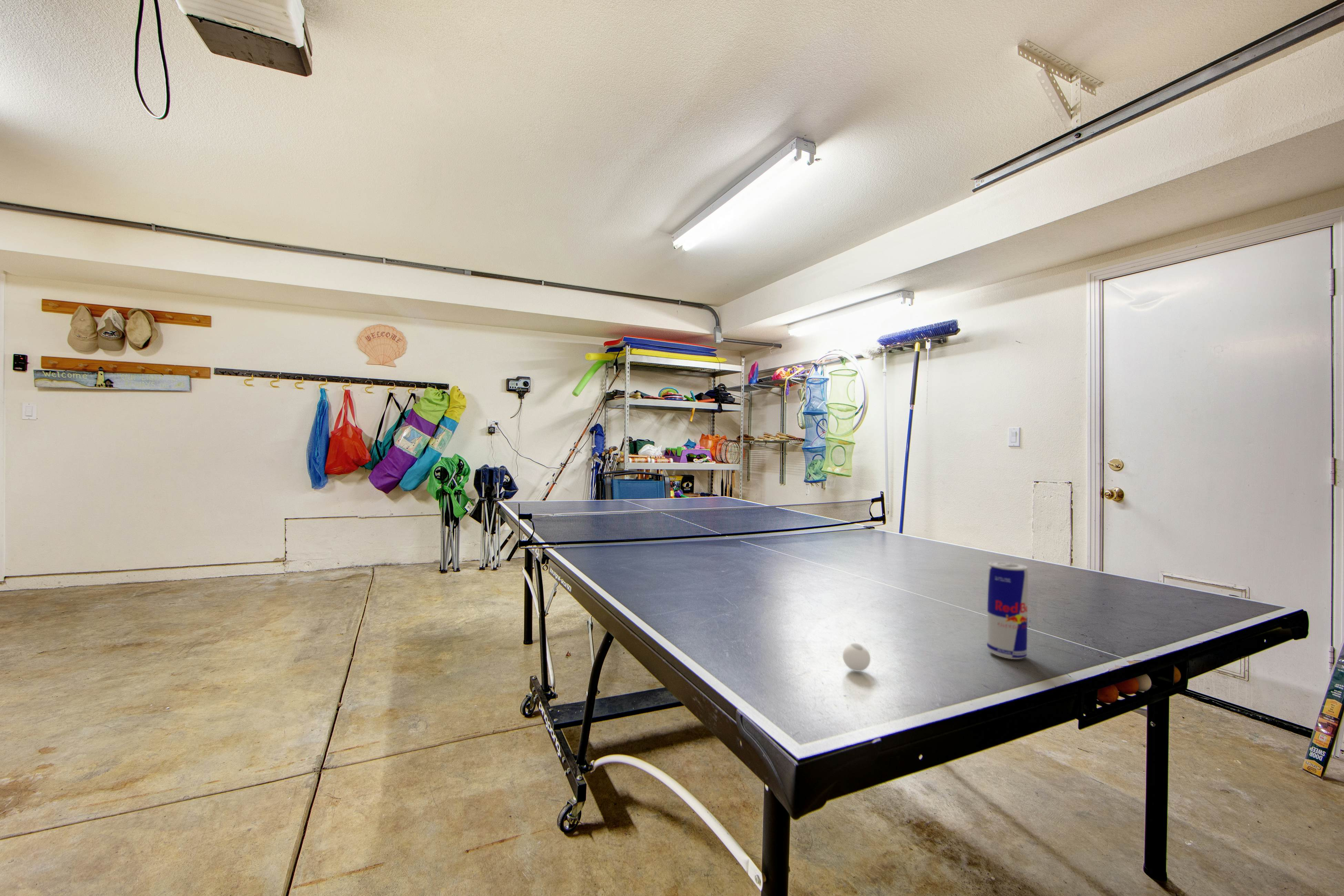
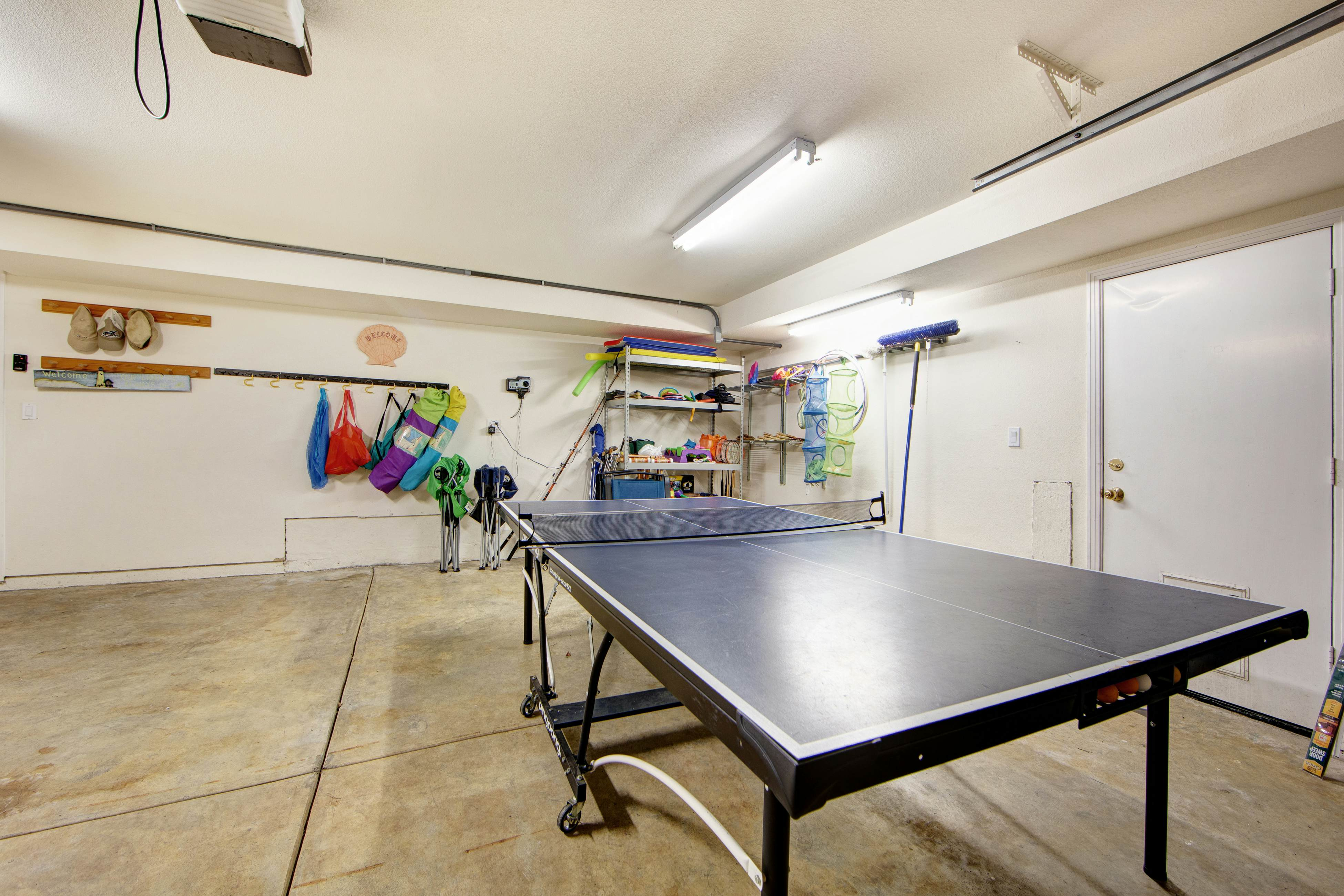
- ping-pong ball [842,643,871,672]
- beverage can [986,561,1028,660]
